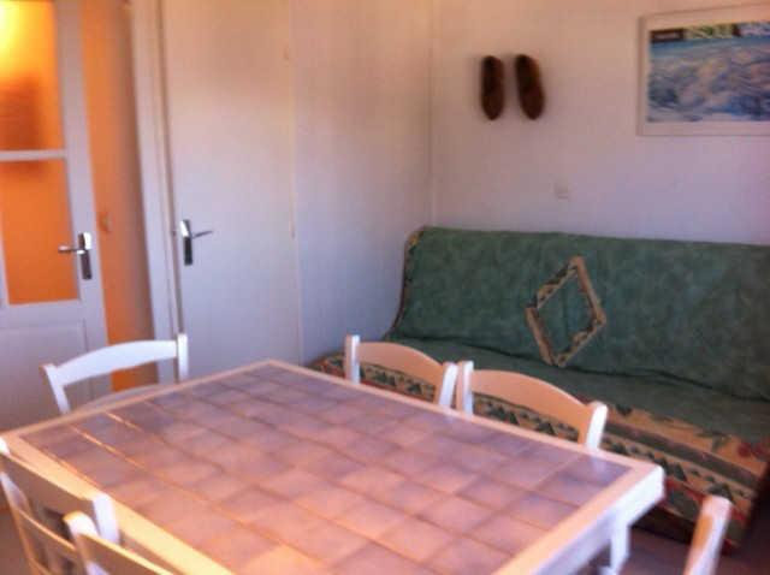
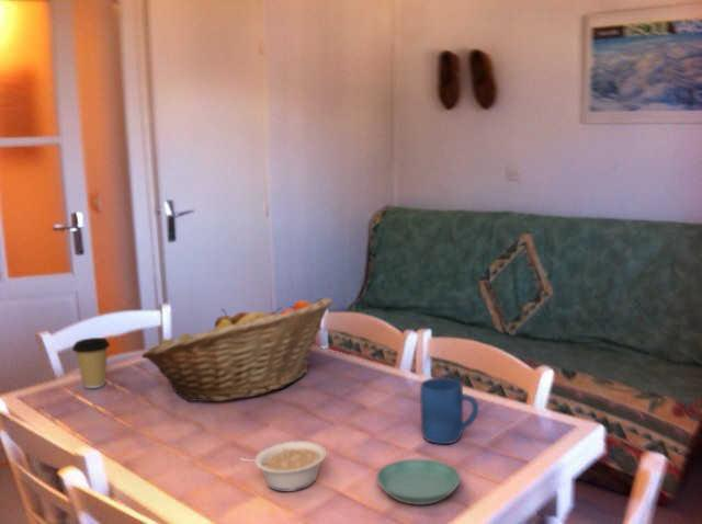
+ legume [238,440,328,492]
+ mug [419,377,479,445]
+ fruit basket [140,296,333,402]
+ coffee cup [71,337,111,389]
+ saucer [375,458,462,505]
